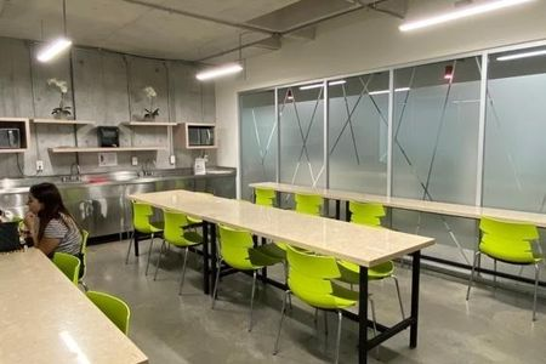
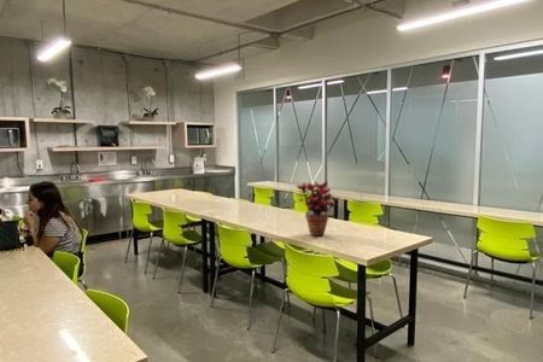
+ potted plant [294,180,340,237]
